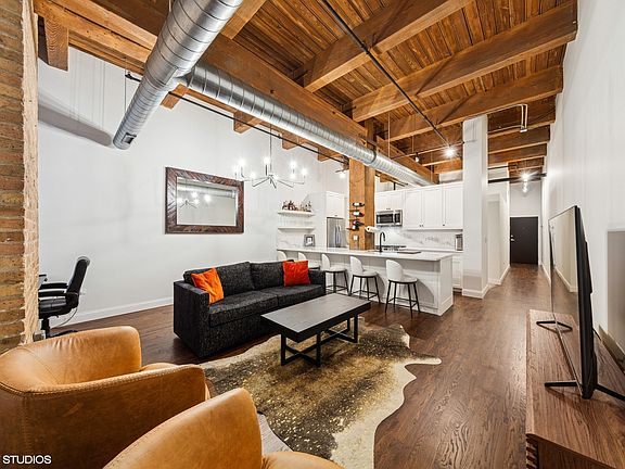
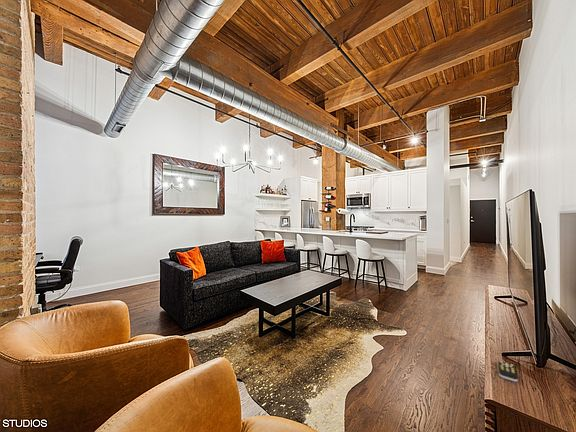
+ remote control [497,360,519,383]
